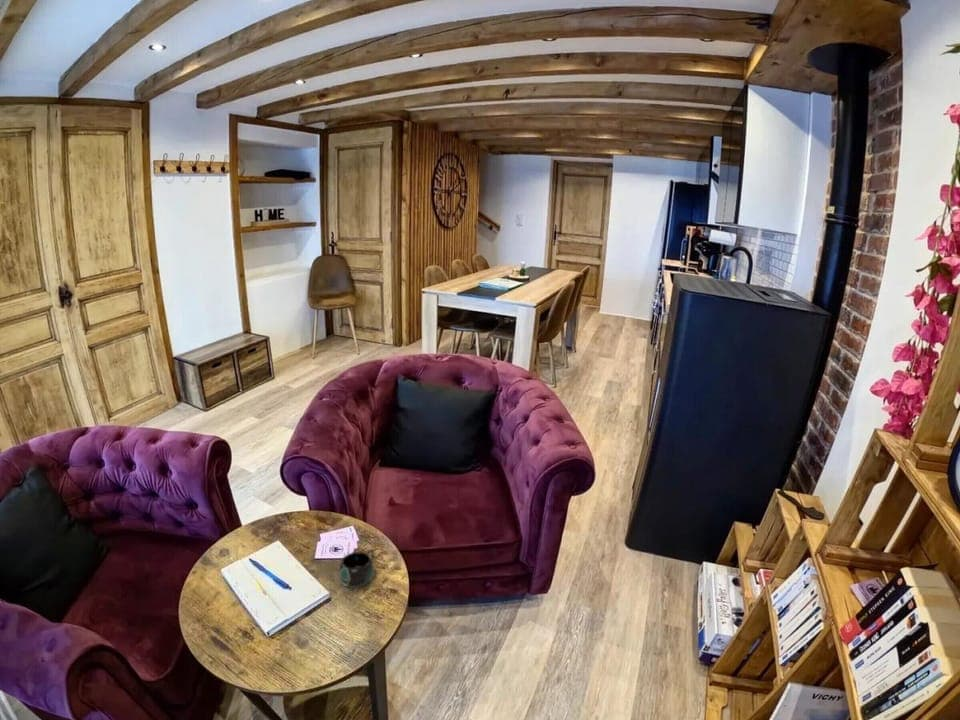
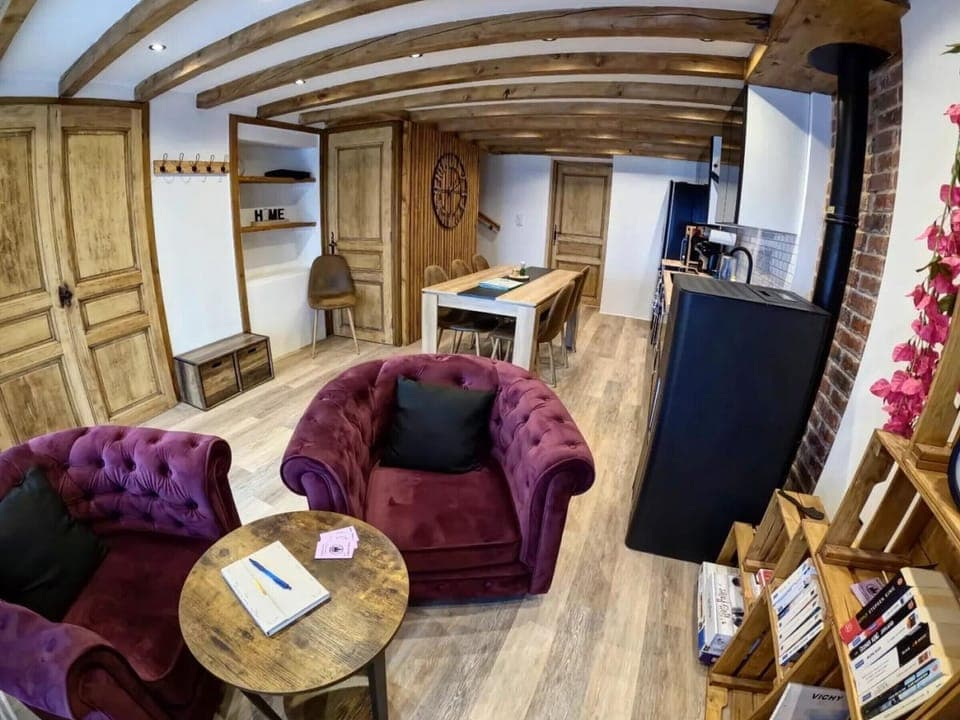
- mug [337,548,375,589]
